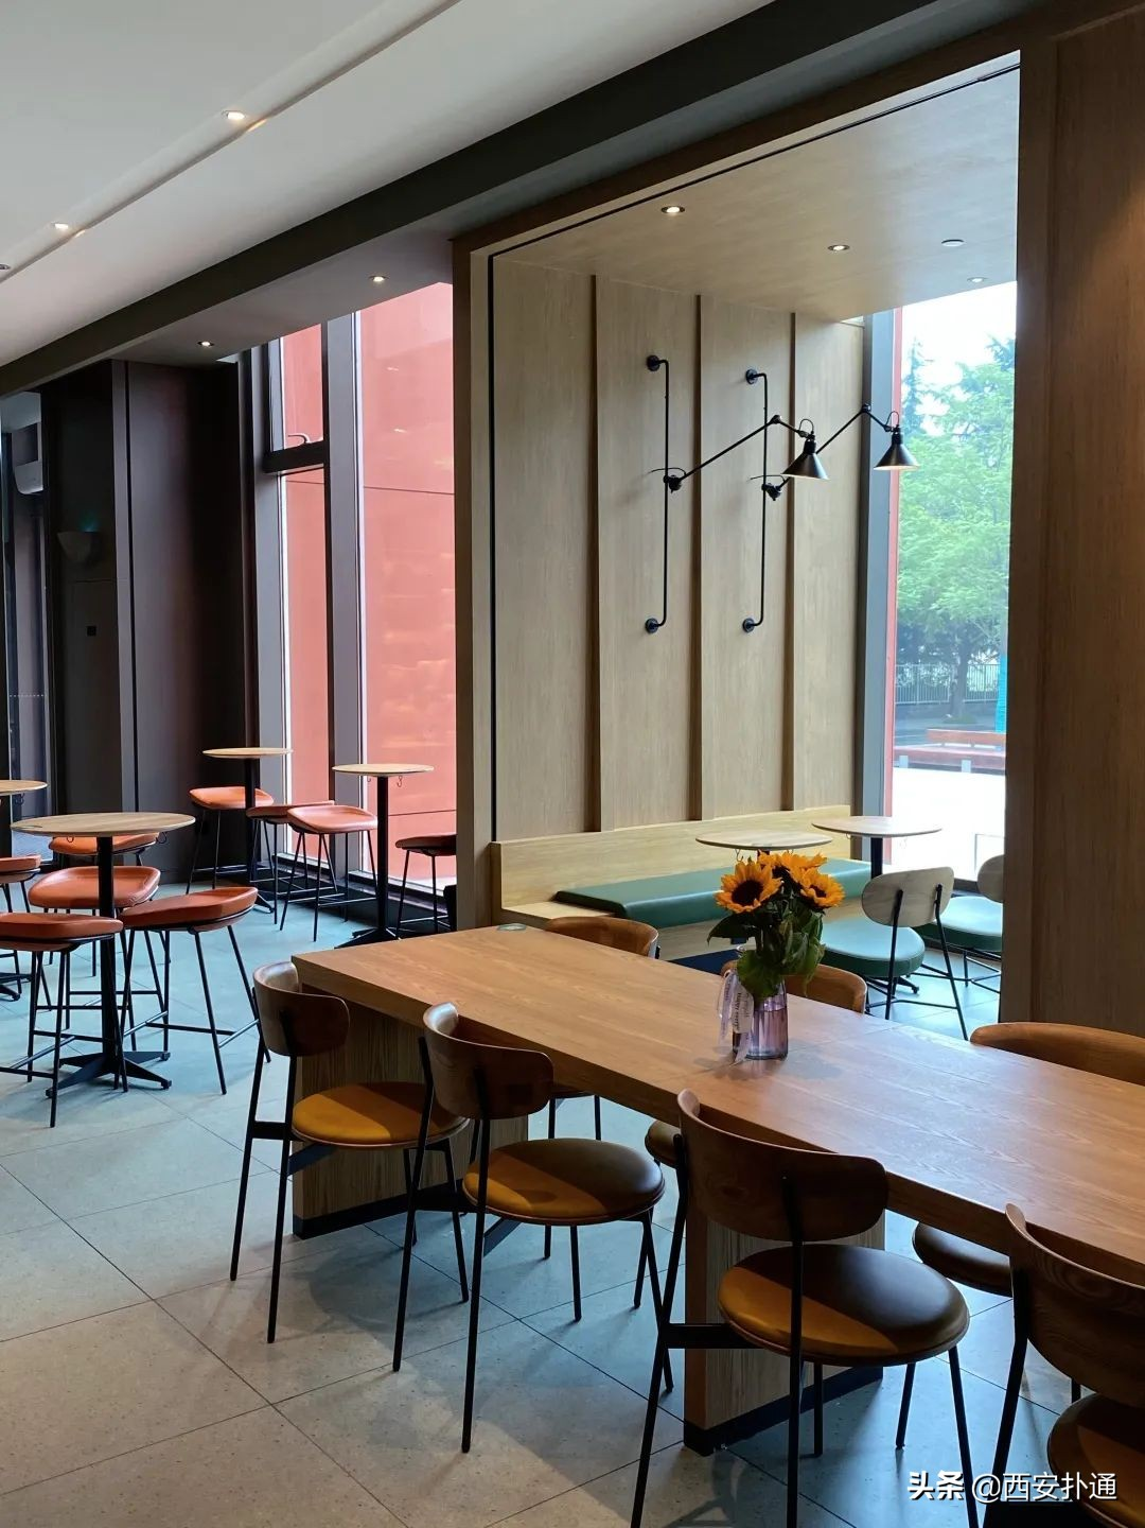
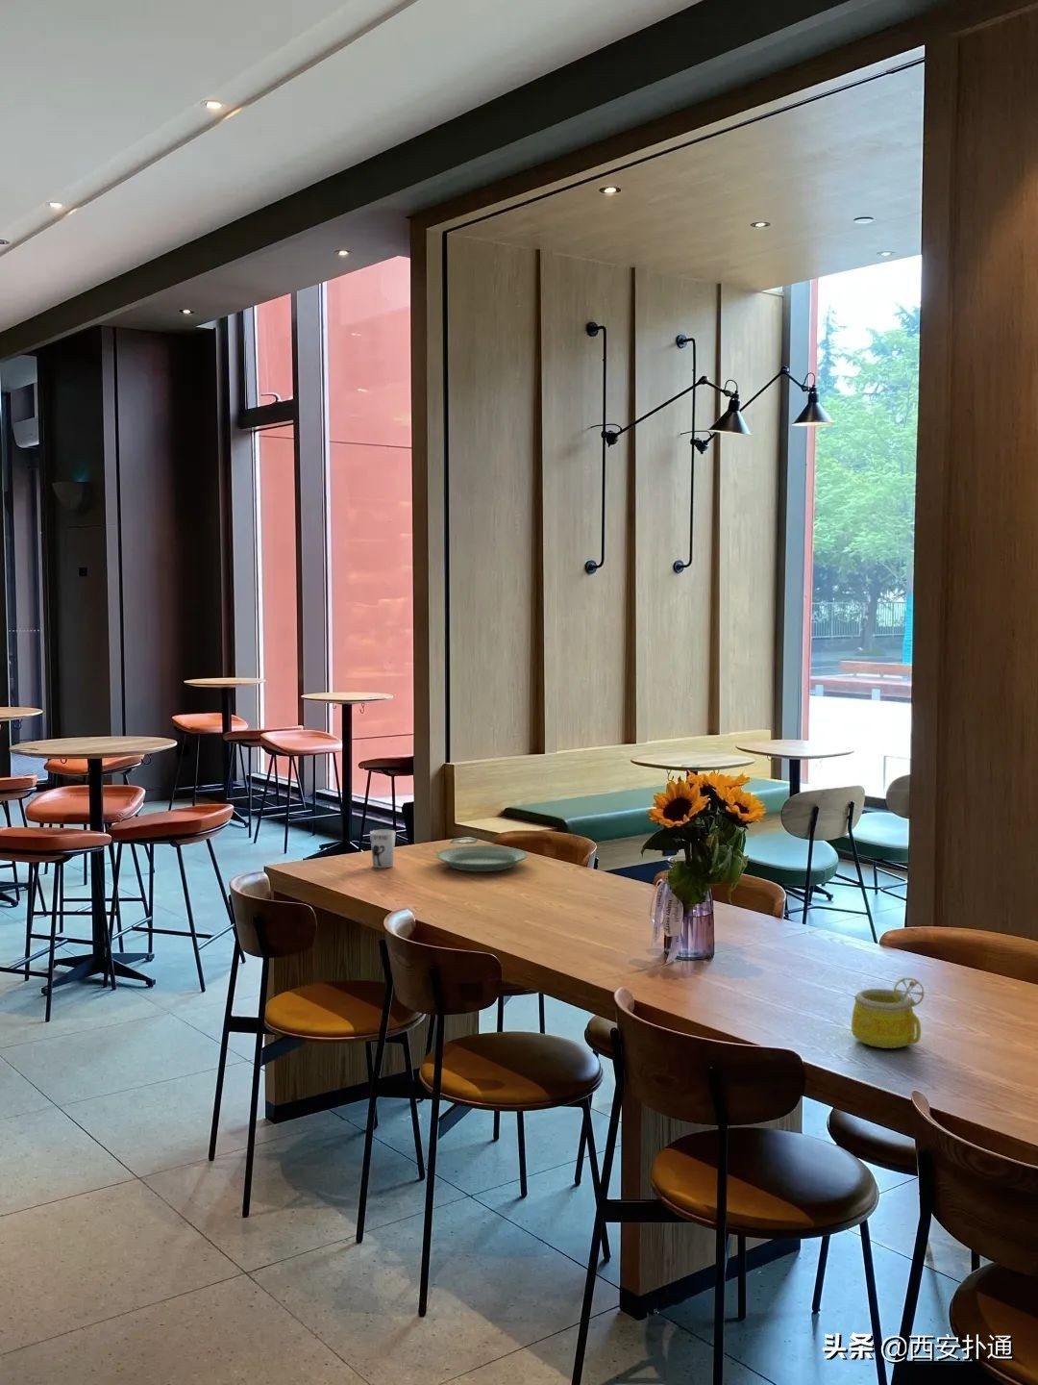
+ mug [850,977,926,1049]
+ cup [369,829,396,868]
+ plate [435,844,529,872]
